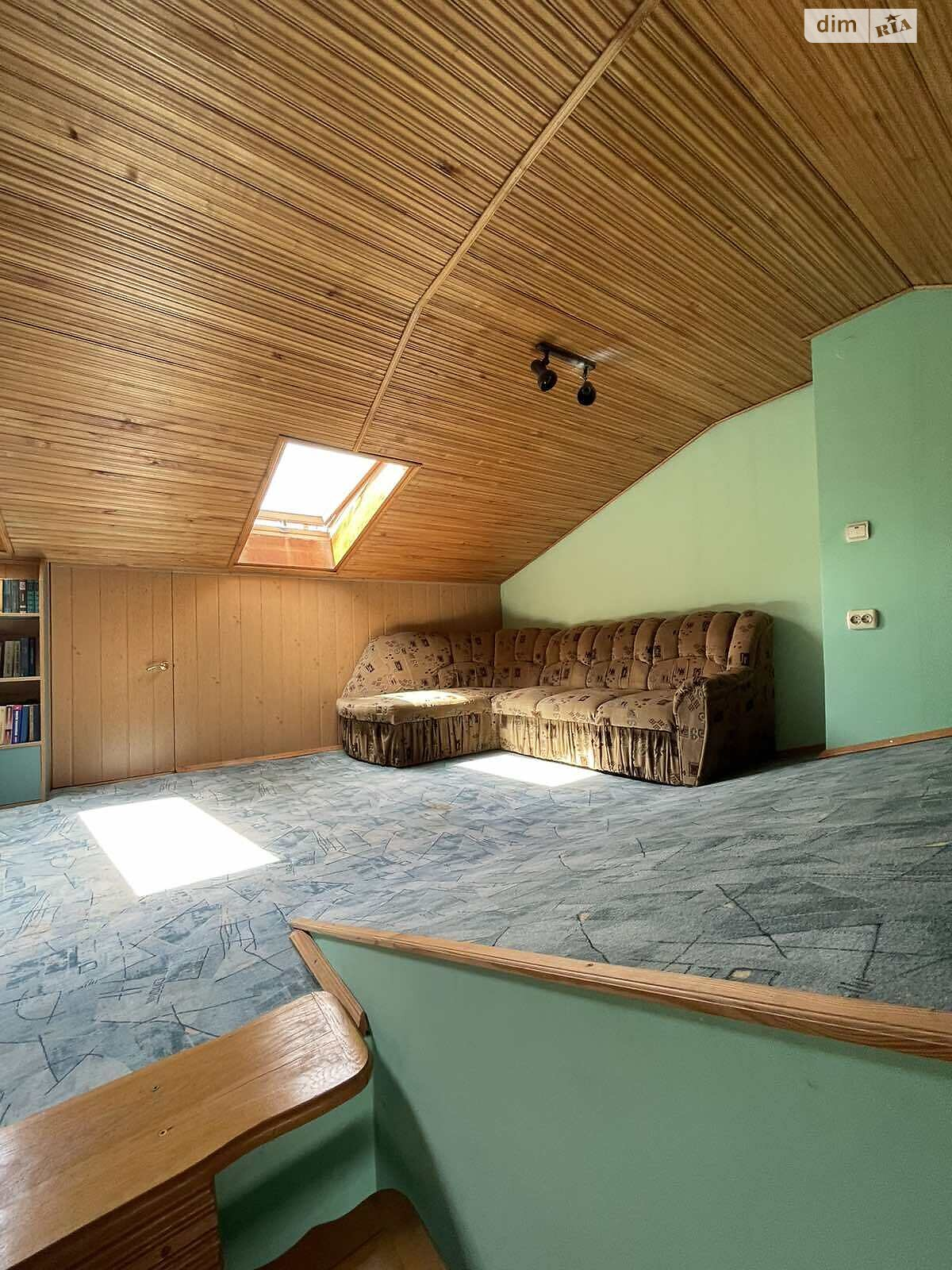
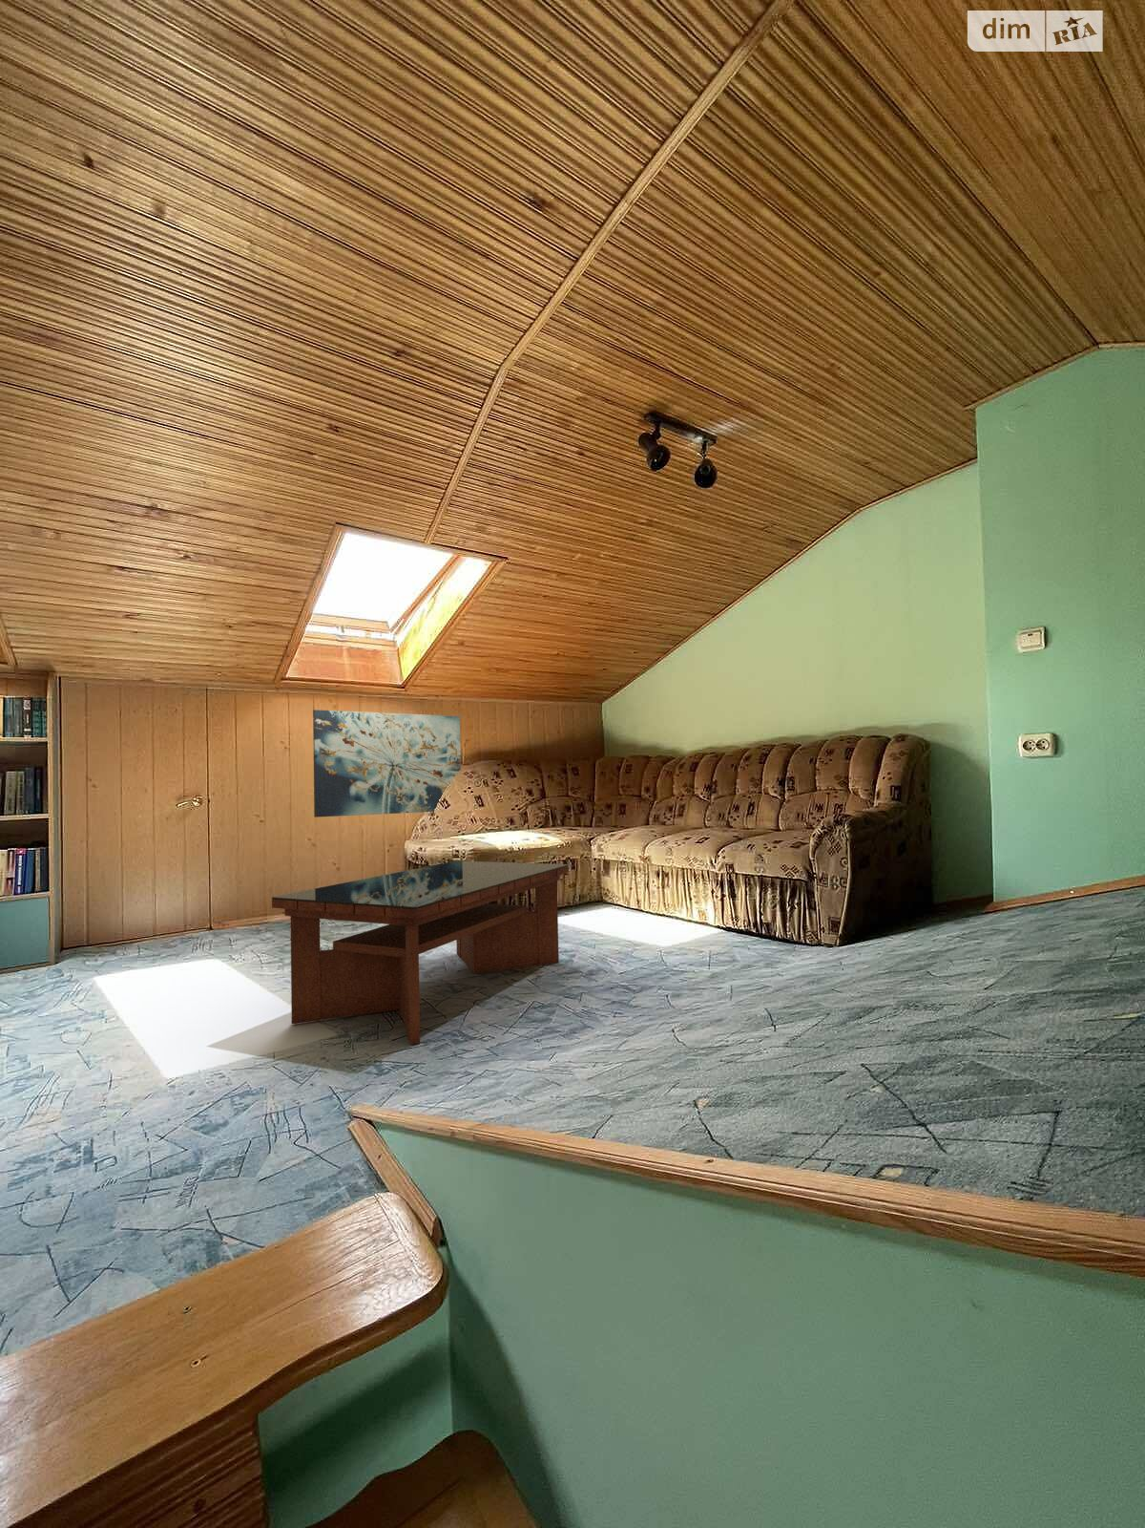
+ coffee table [271,859,570,1046]
+ wall art [312,709,462,818]
